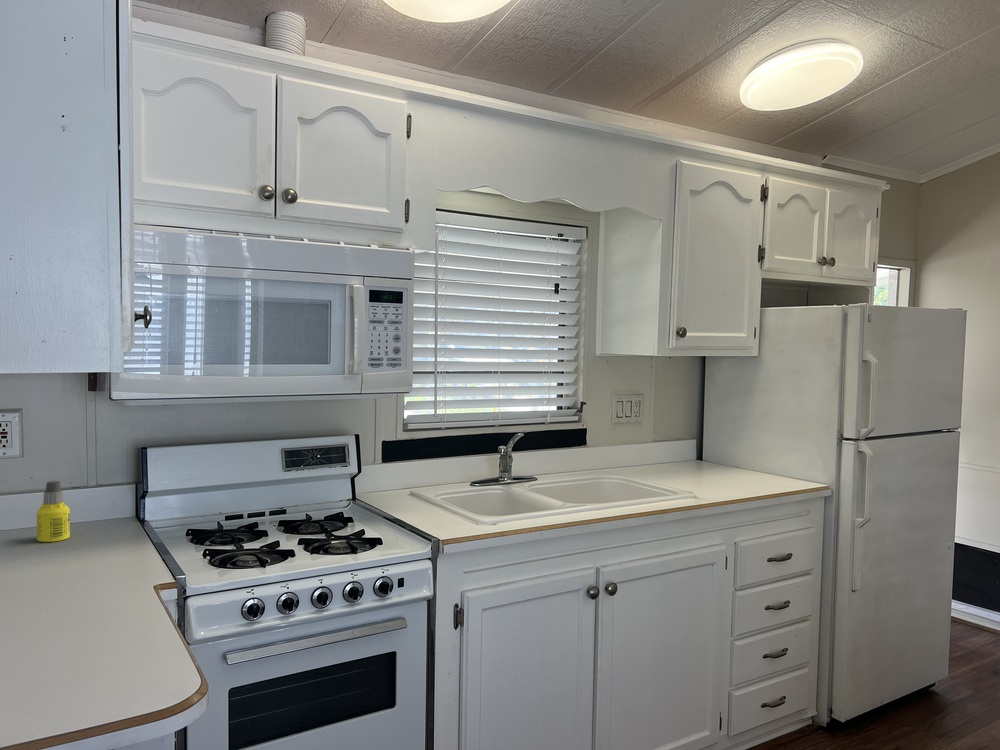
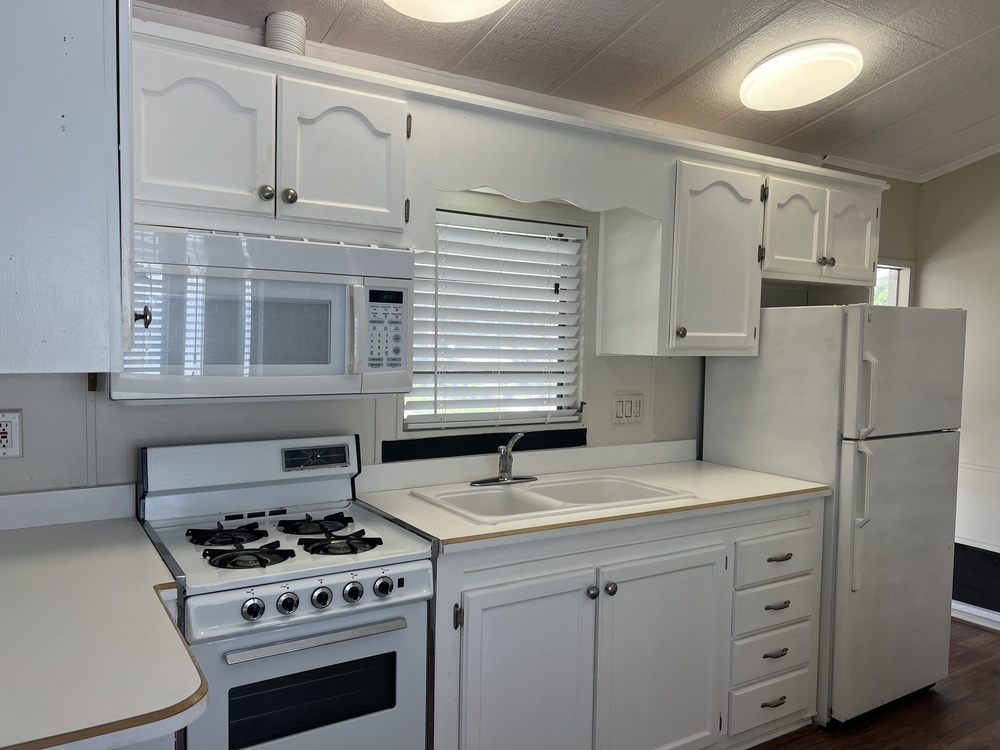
- bottle [36,480,71,543]
